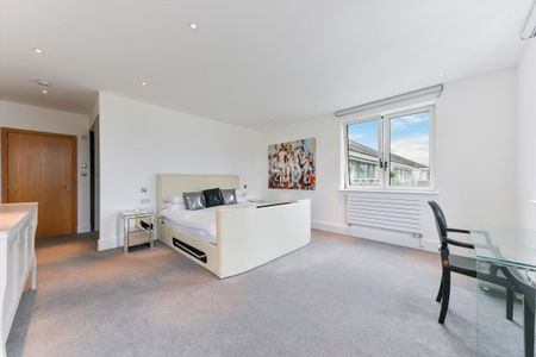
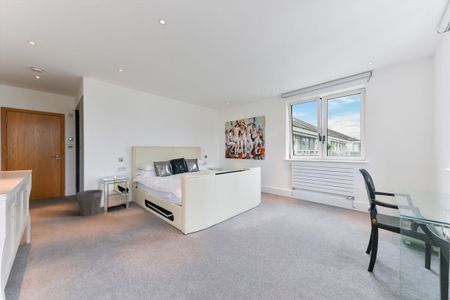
+ waste bin [75,189,104,217]
